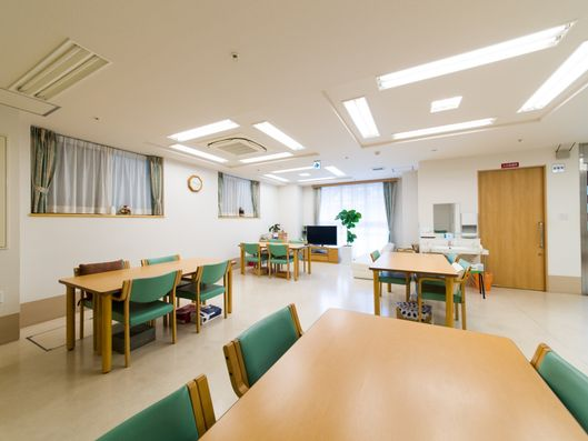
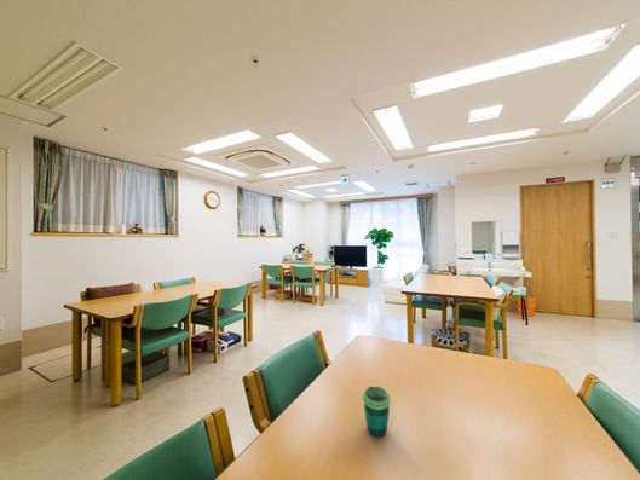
+ cup [362,386,392,438]
